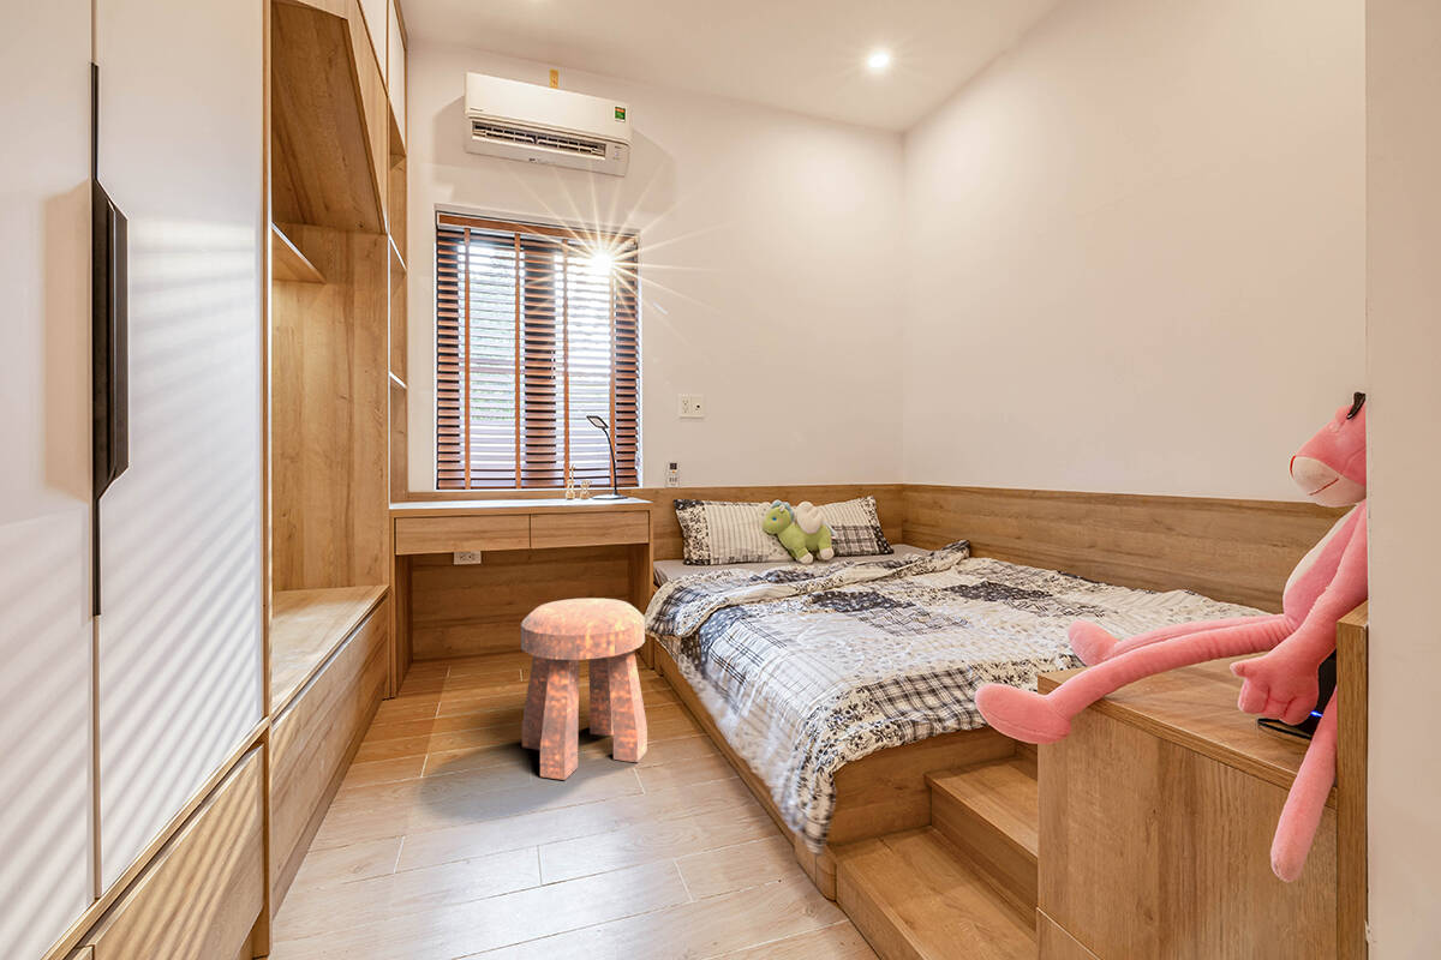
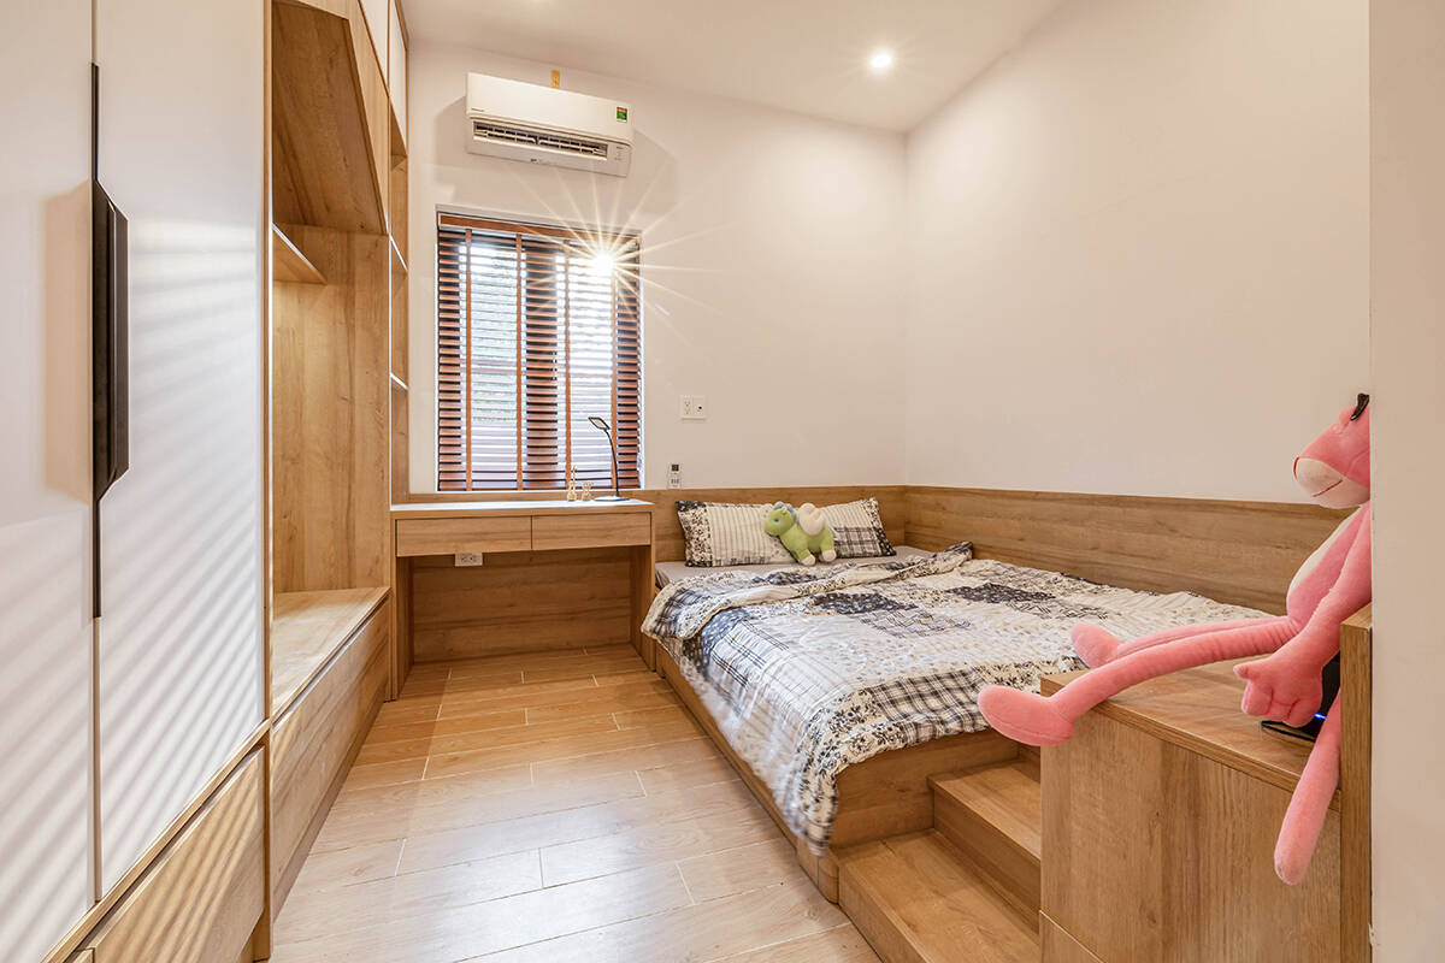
- stool [520,596,648,781]
